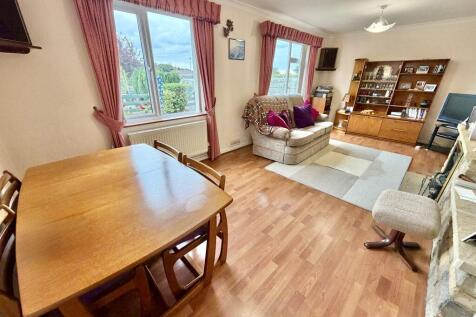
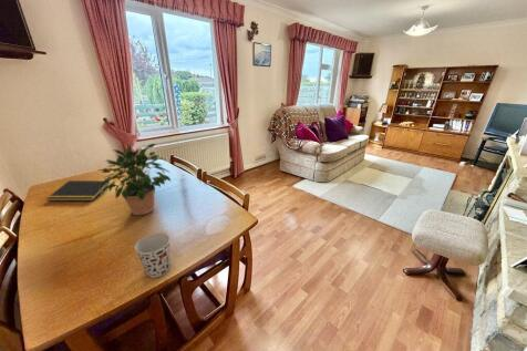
+ potted plant [95,143,173,216]
+ cup [134,231,172,279]
+ notepad [45,179,111,202]
